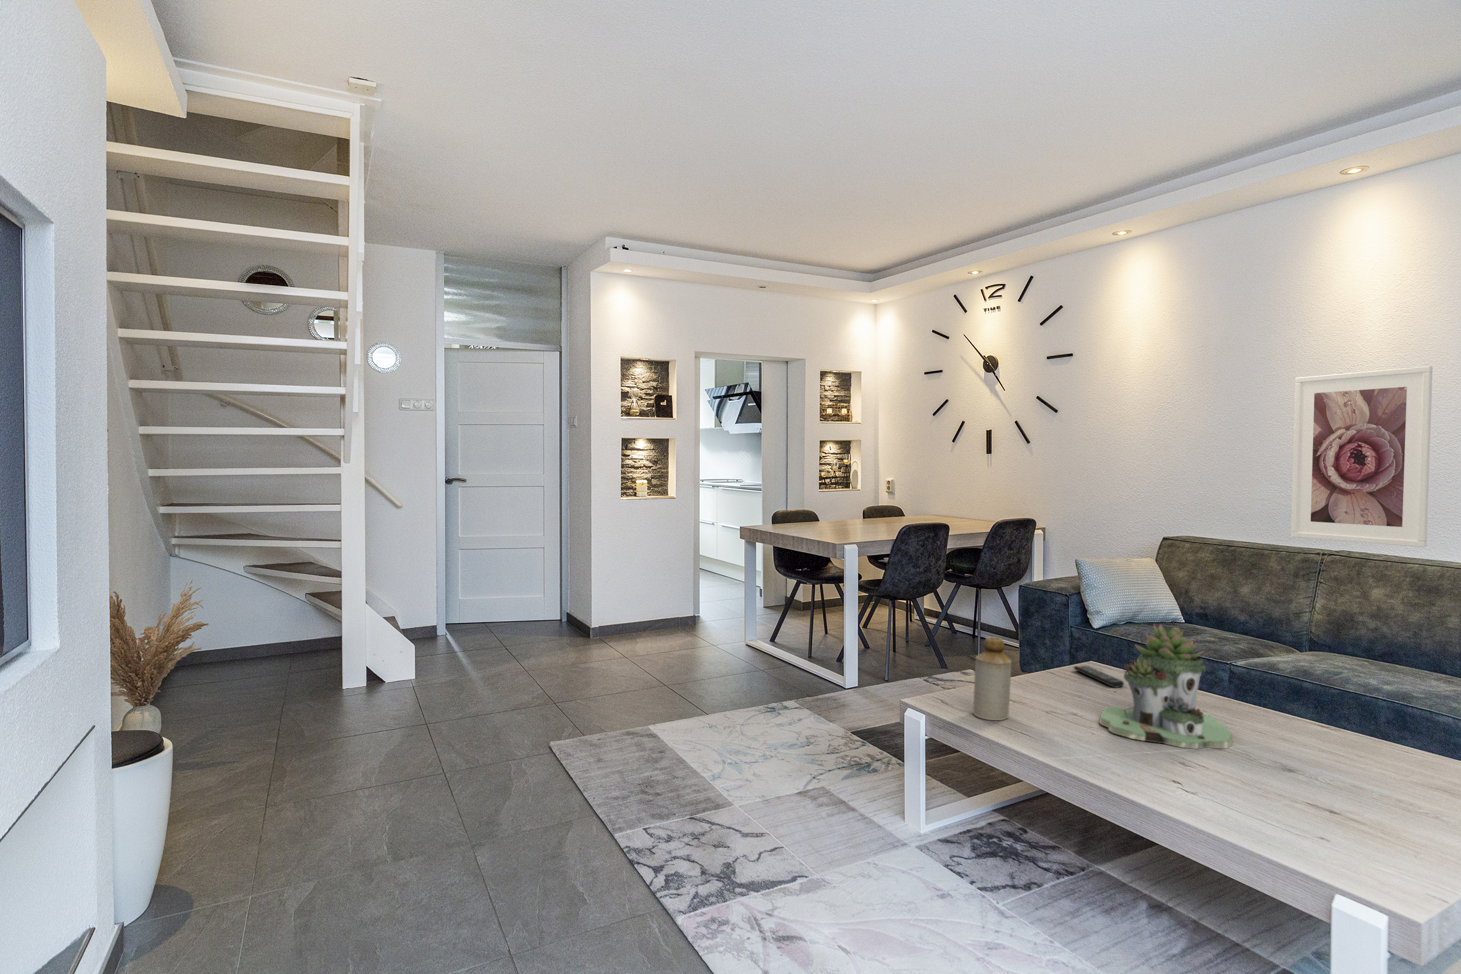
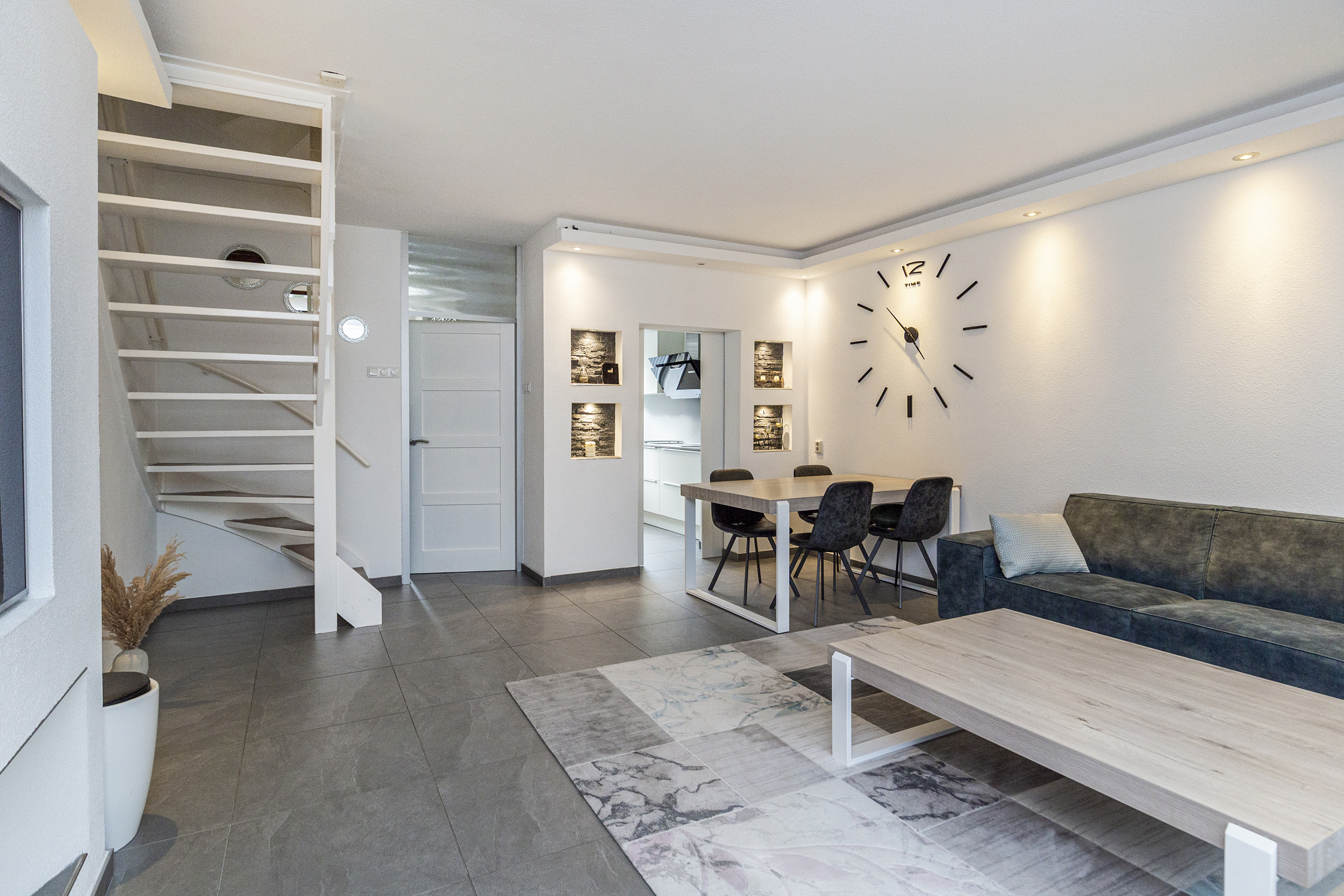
- succulent planter [1099,624,1234,750]
- bottle [973,636,1012,721]
- remote control [1073,665,1124,688]
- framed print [1290,365,1433,548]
